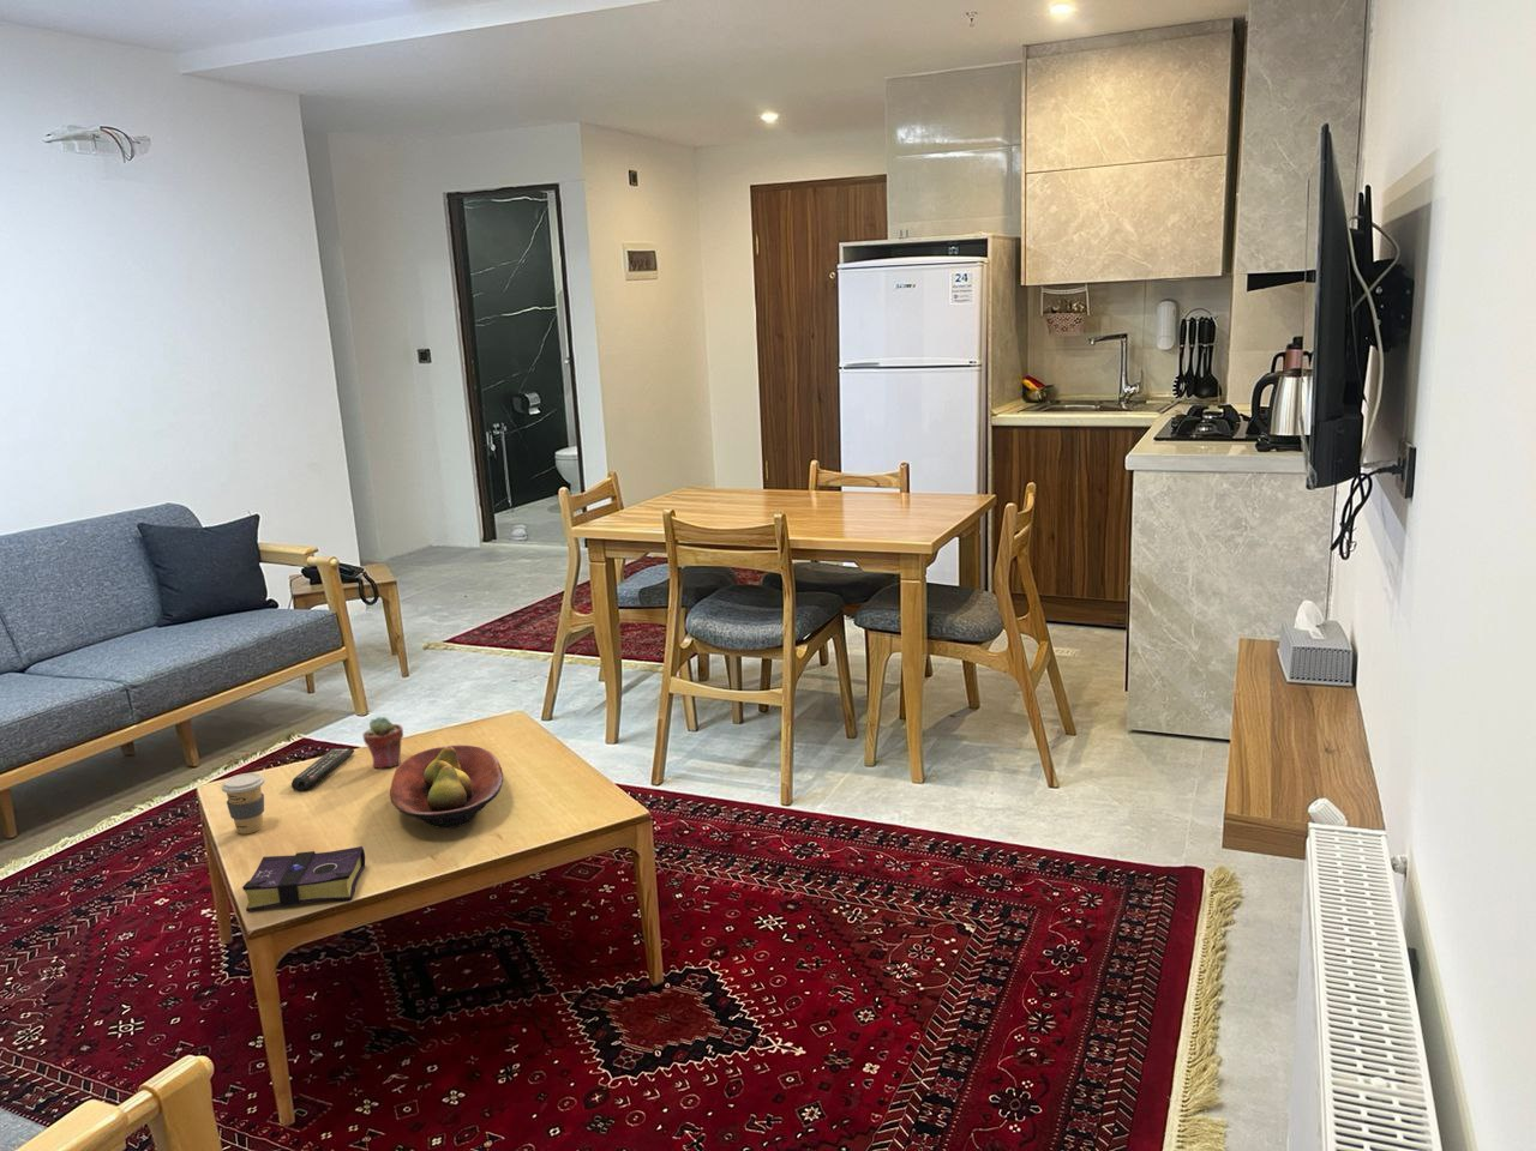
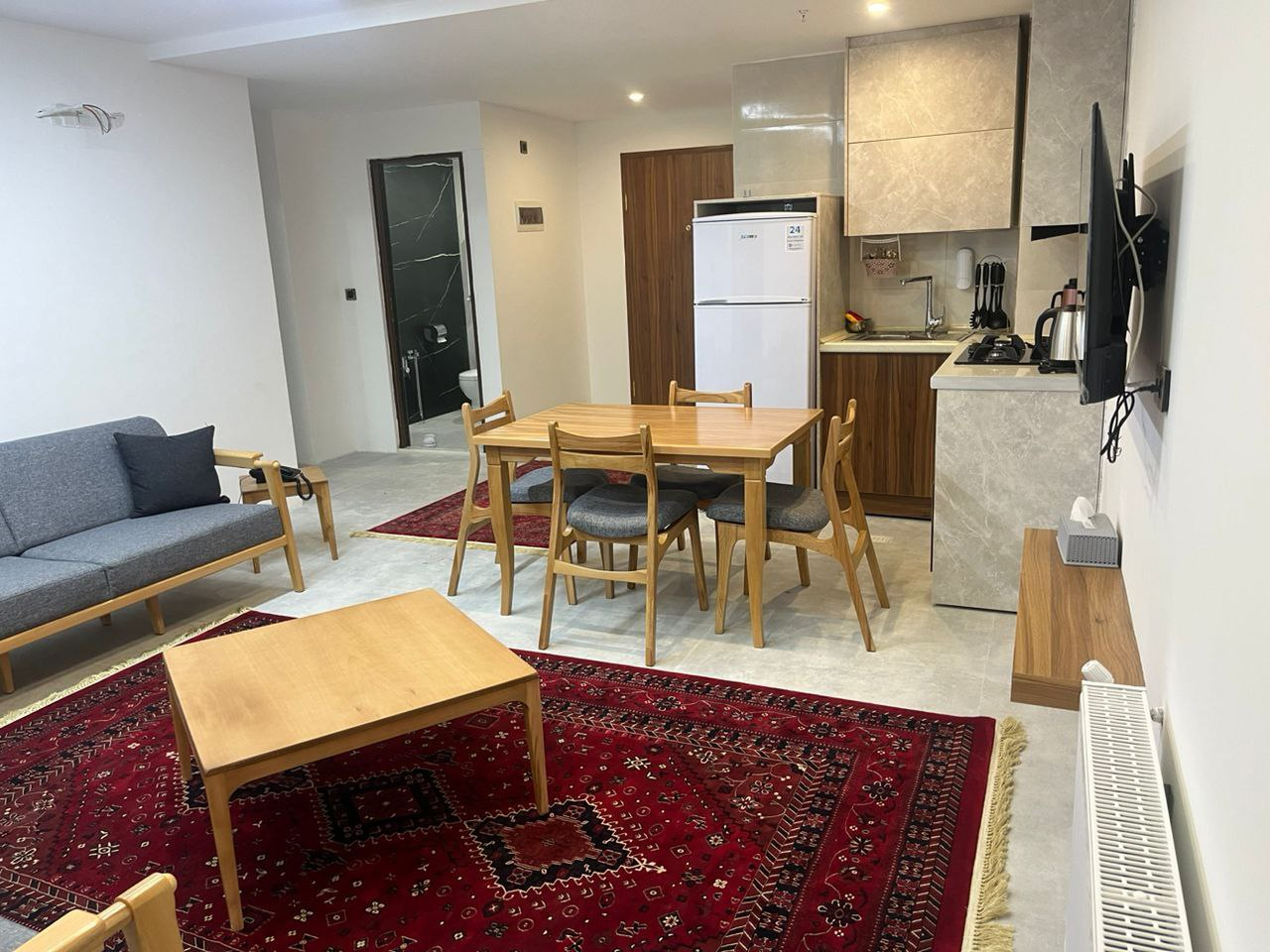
- potted succulent [362,716,404,770]
- remote control [290,748,356,791]
- coffee cup [220,773,265,834]
- fruit bowl [388,744,504,829]
- book [241,845,366,913]
